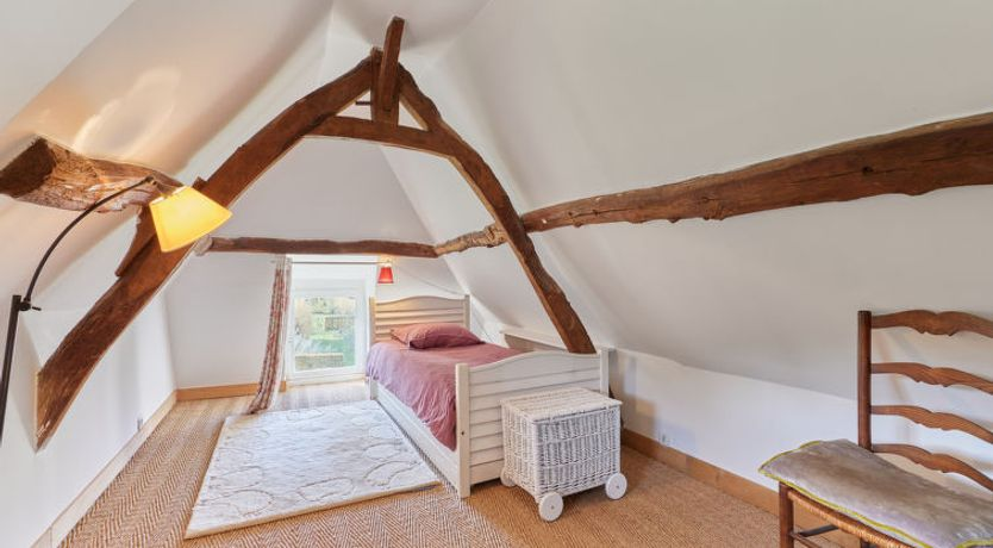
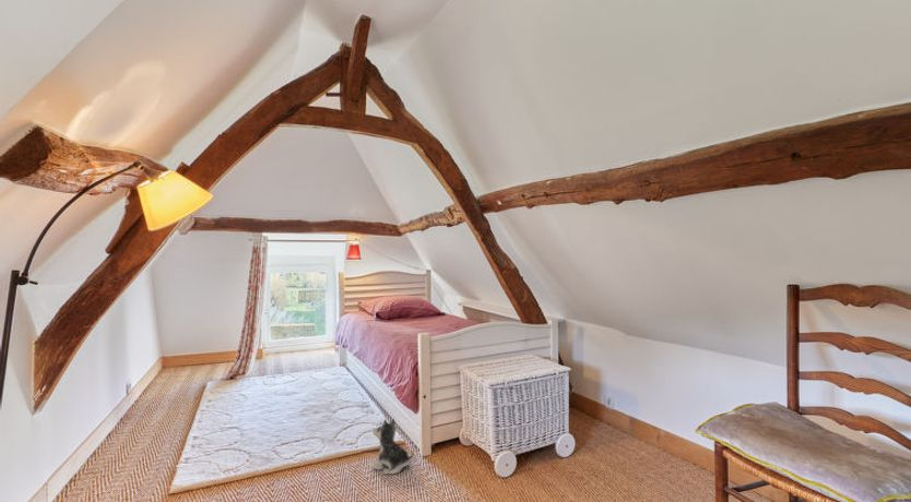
+ plush toy [370,418,415,475]
